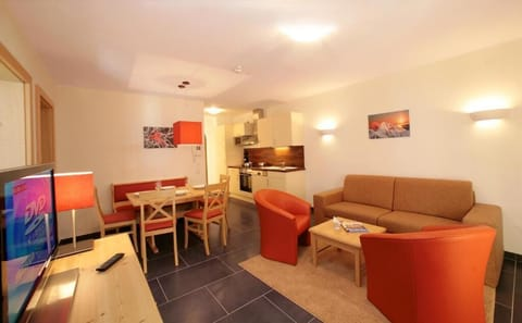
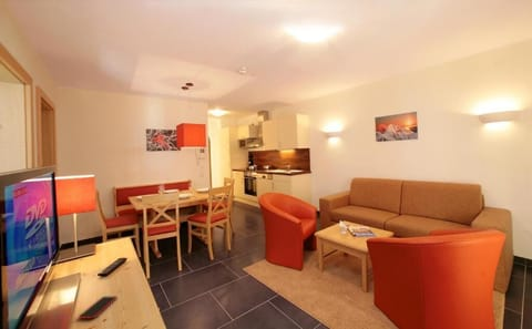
+ smartphone [78,296,119,320]
